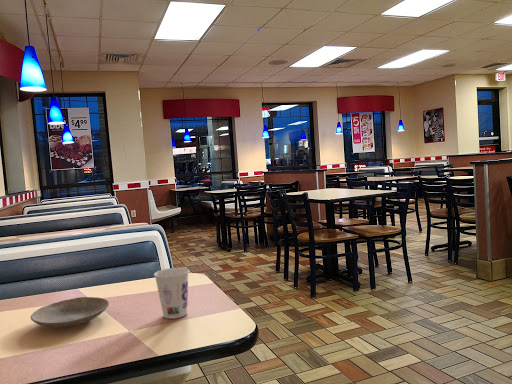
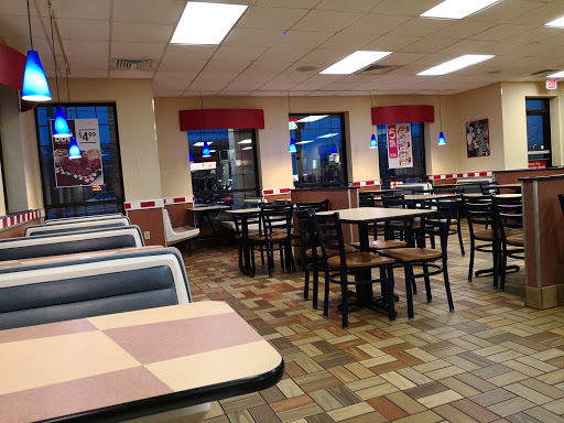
- plate [30,296,110,329]
- cup [153,266,190,320]
